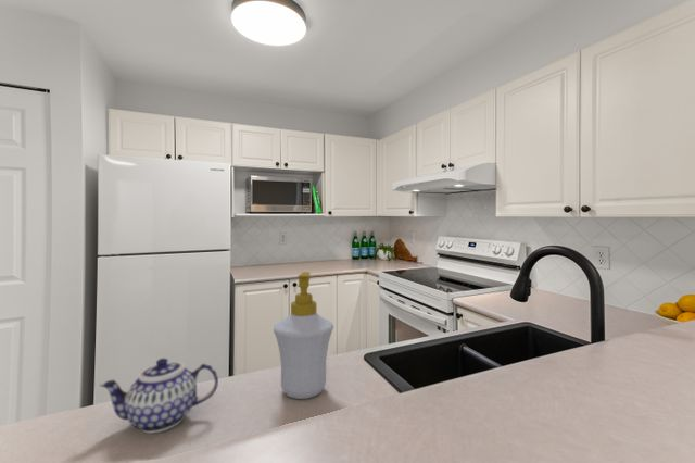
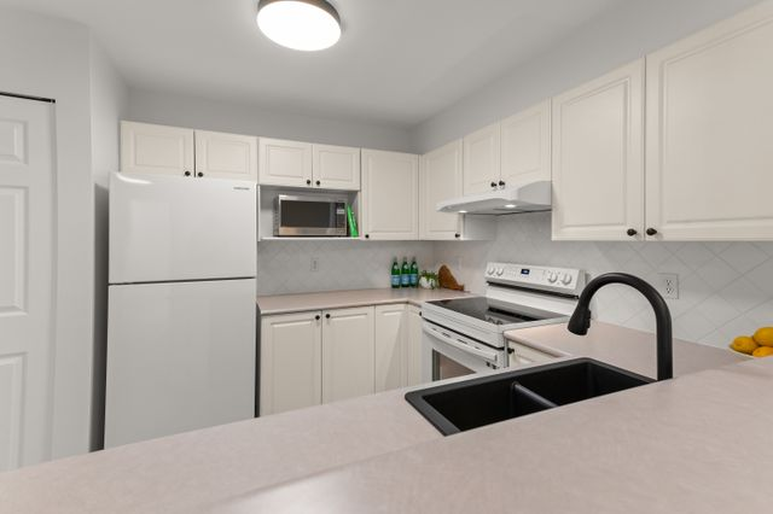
- teapot [98,358,219,435]
- soap bottle [273,271,334,400]
